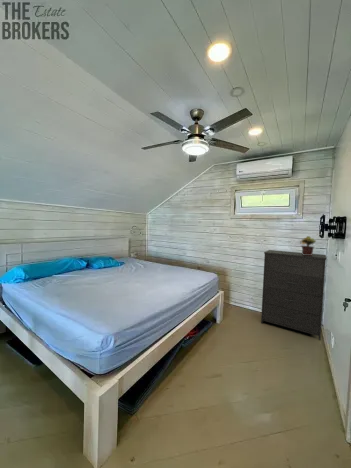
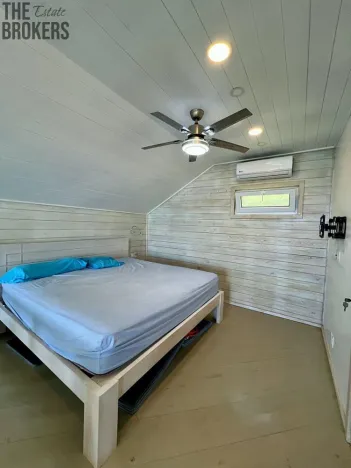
- potted plant [299,235,317,255]
- dresser [260,249,327,341]
